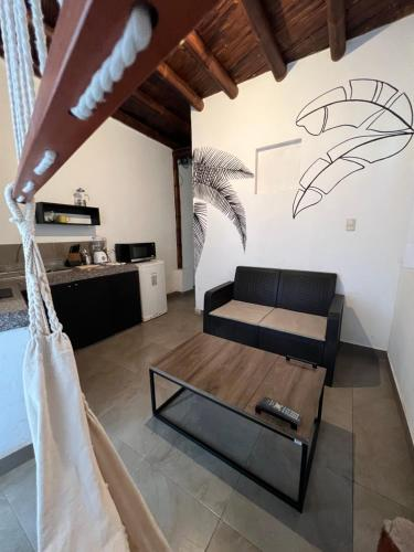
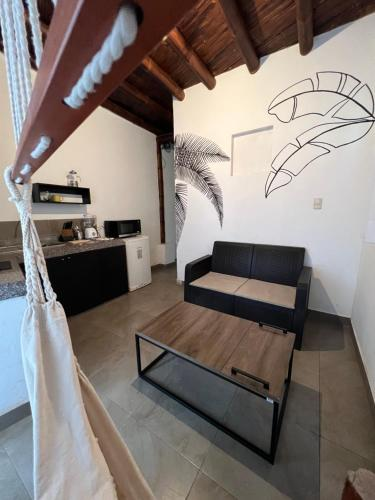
- remote control [257,396,305,426]
